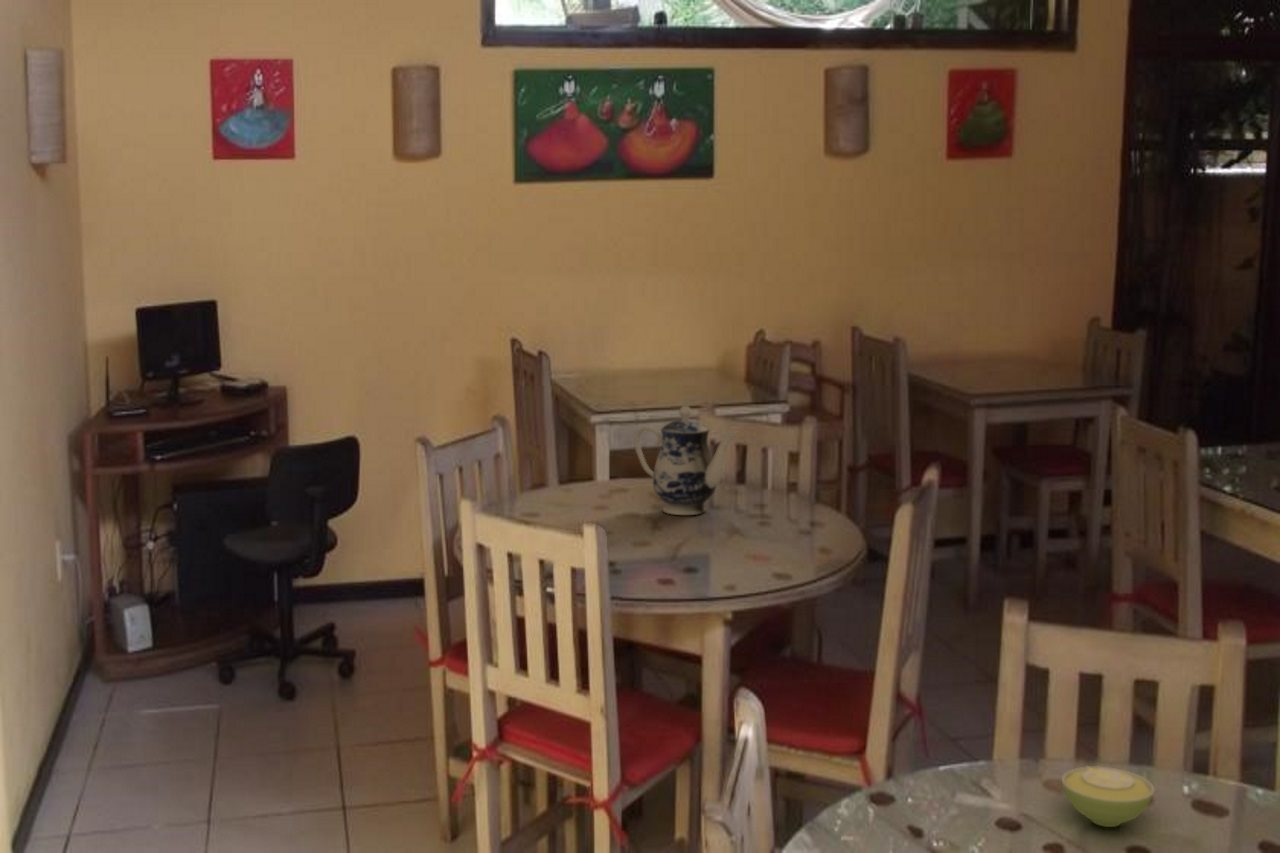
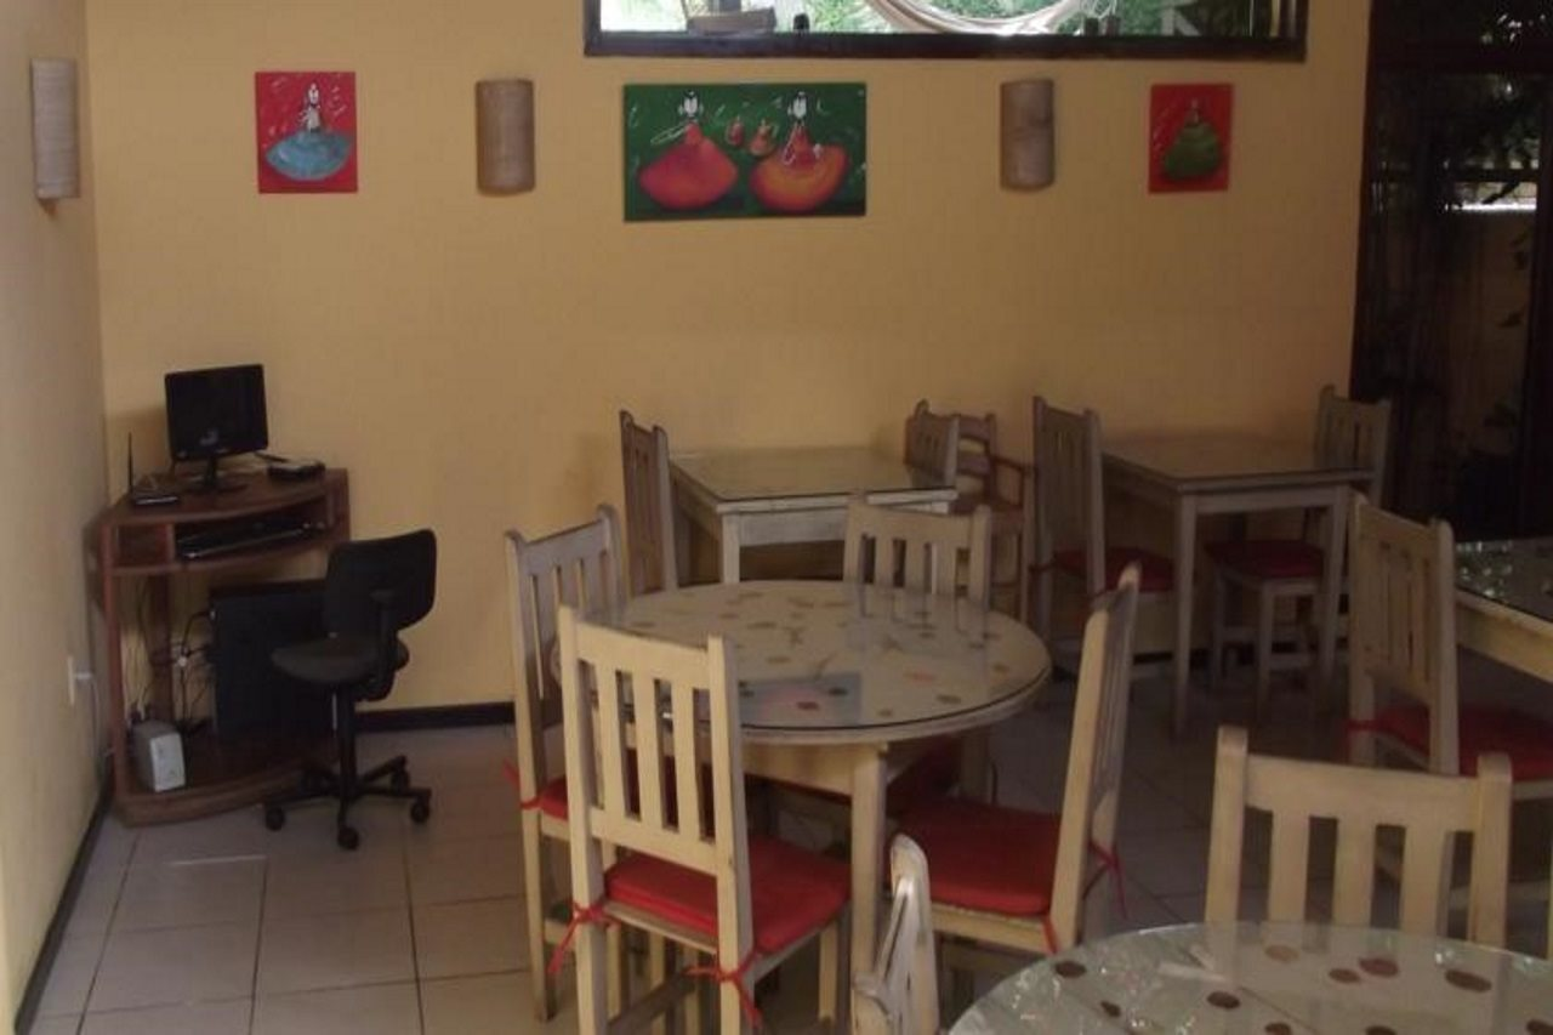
- sugar bowl [1061,765,1156,828]
- teapot [633,405,738,516]
